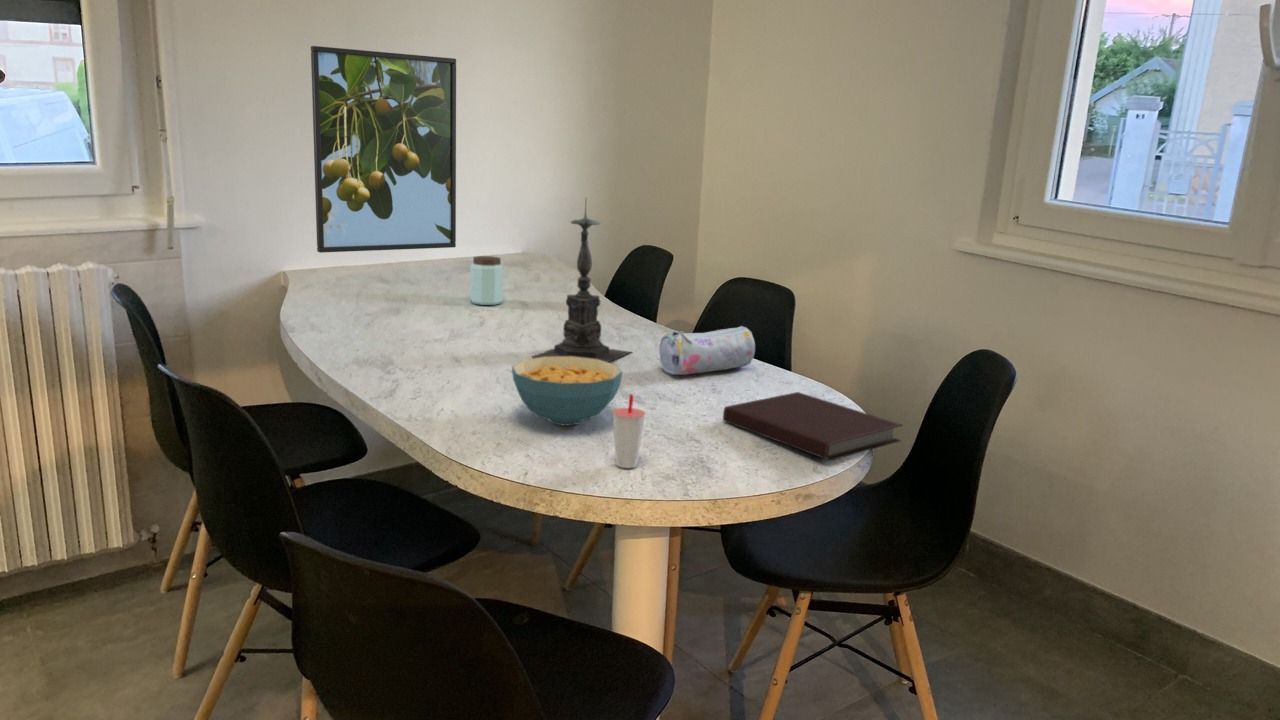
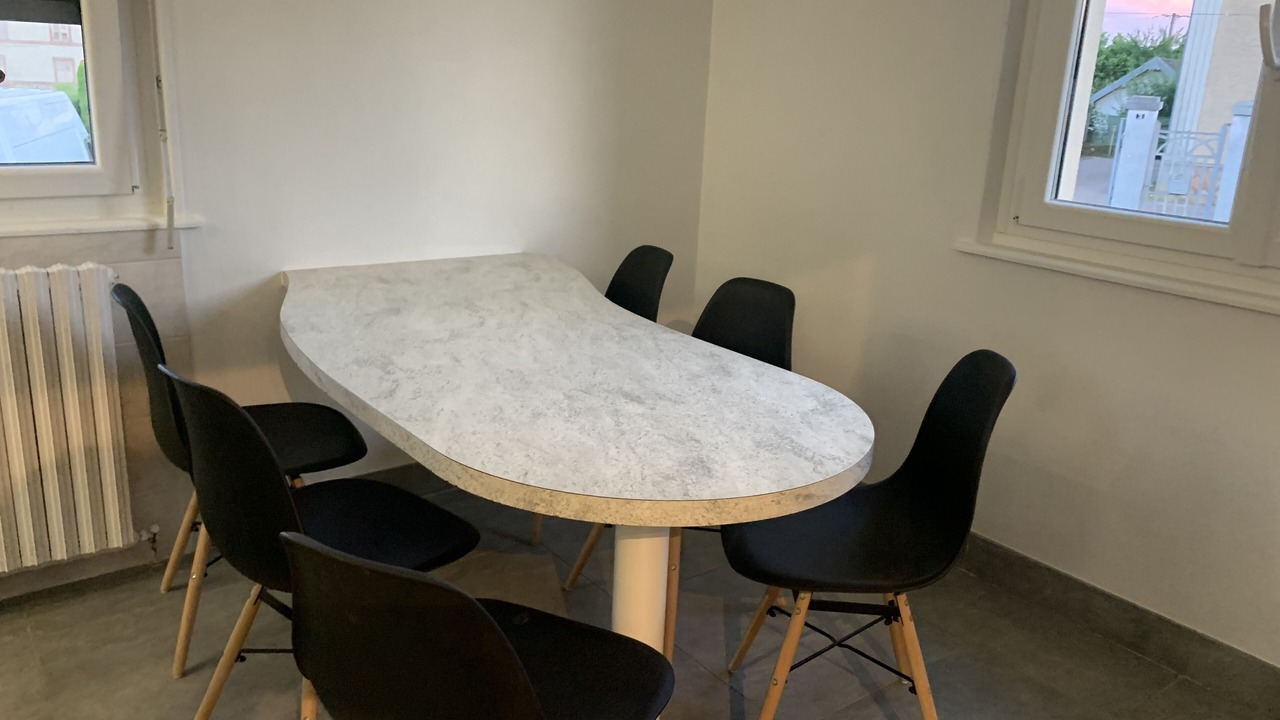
- cup [611,393,646,469]
- pencil case [659,325,756,376]
- candle holder [530,196,633,363]
- notebook [722,391,904,461]
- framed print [310,45,457,254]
- peanut butter [469,255,504,306]
- cereal bowl [511,356,623,427]
